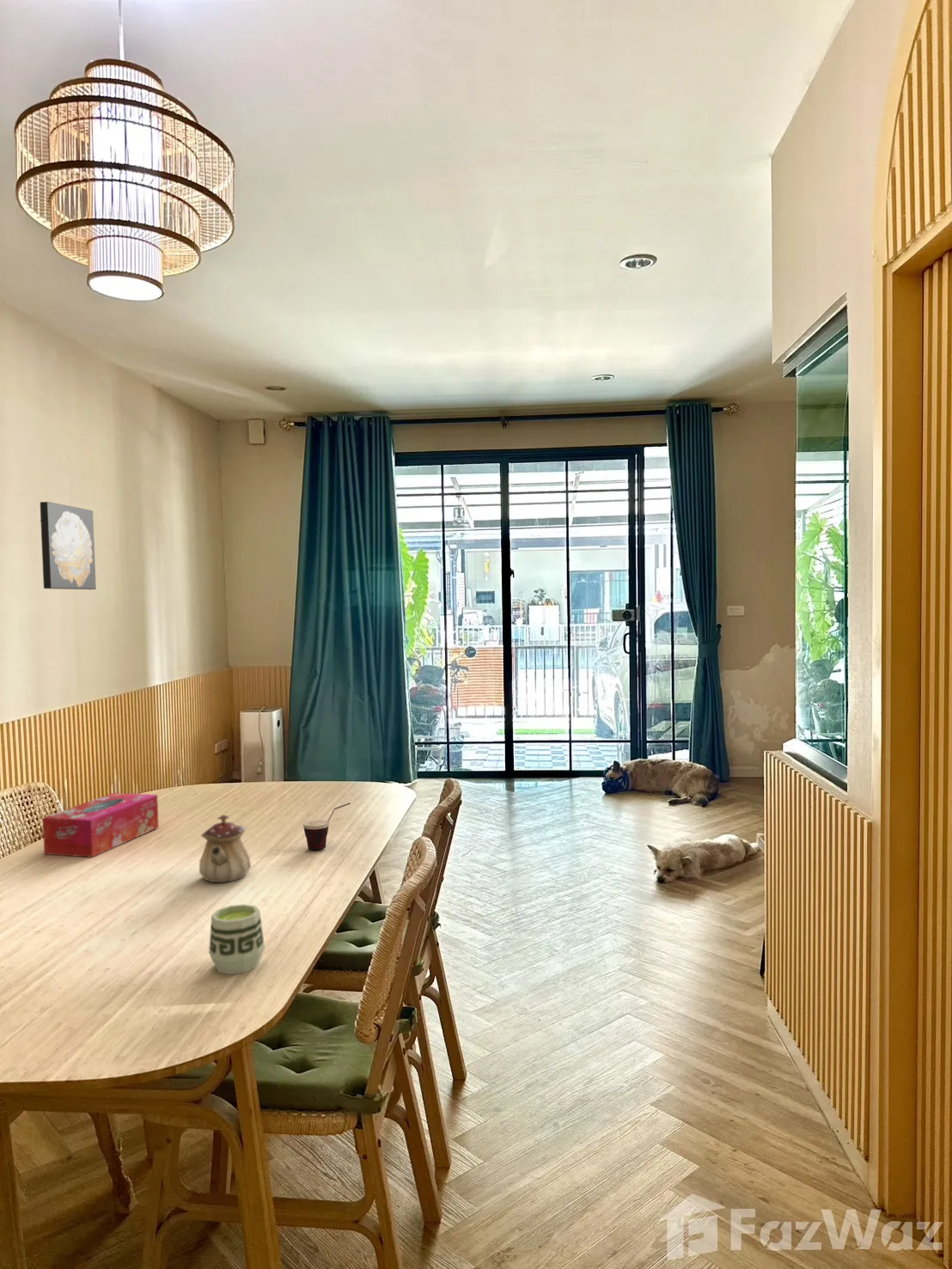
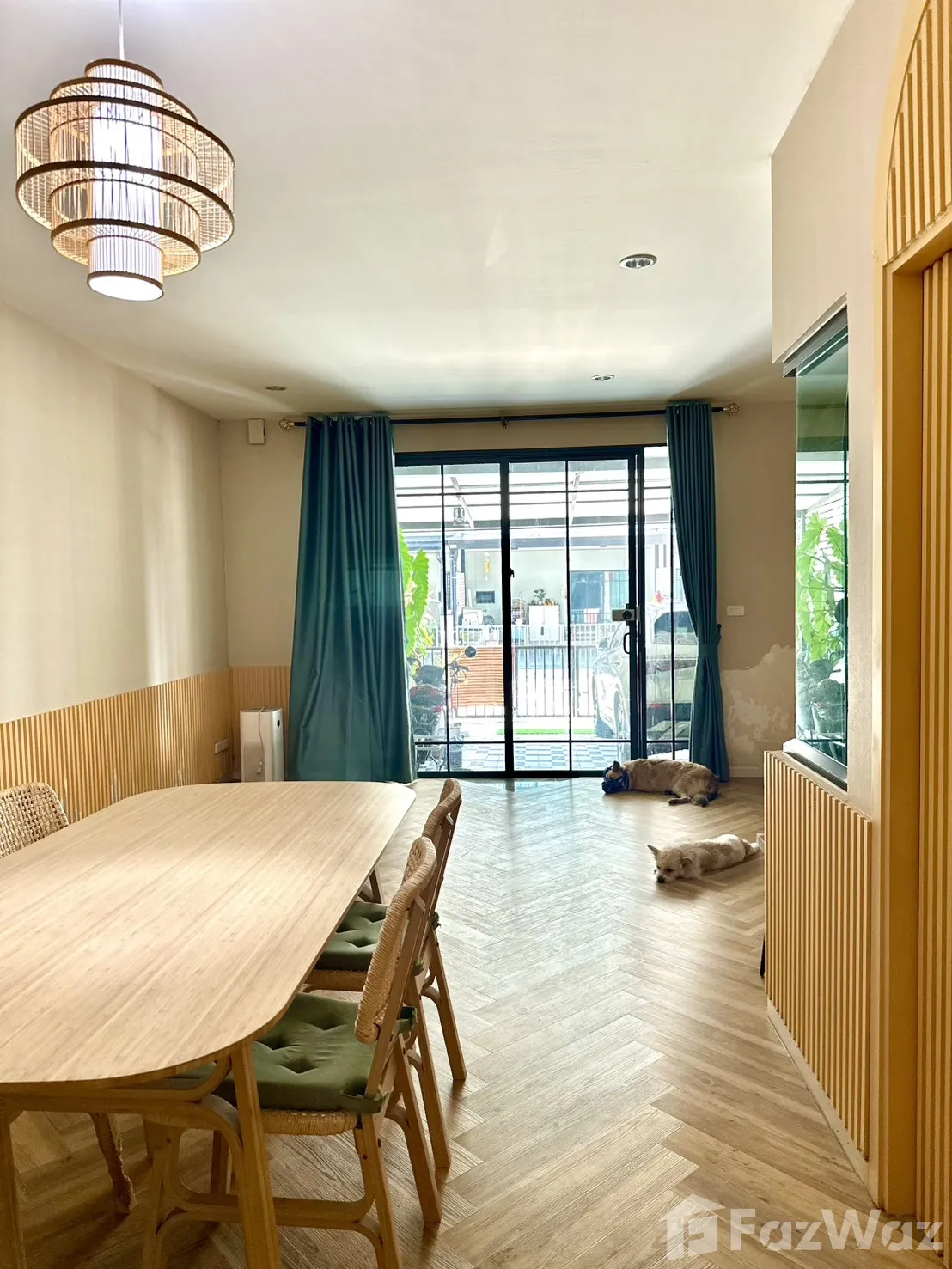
- cup [208,903,265,975]
- cup [302,802,351,851]
- tissue box [42,792,160,858]
- teapot [198,814,252,883]
- wall art [40,501,97,590]
